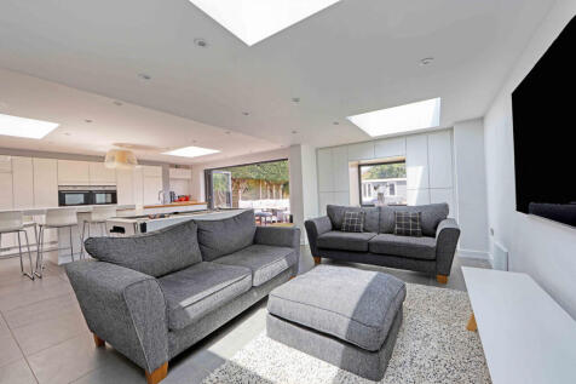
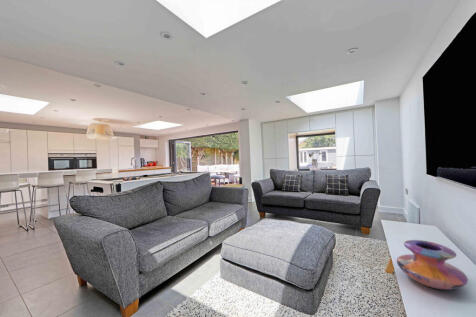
+ decorative vase [396,239,469,291]
